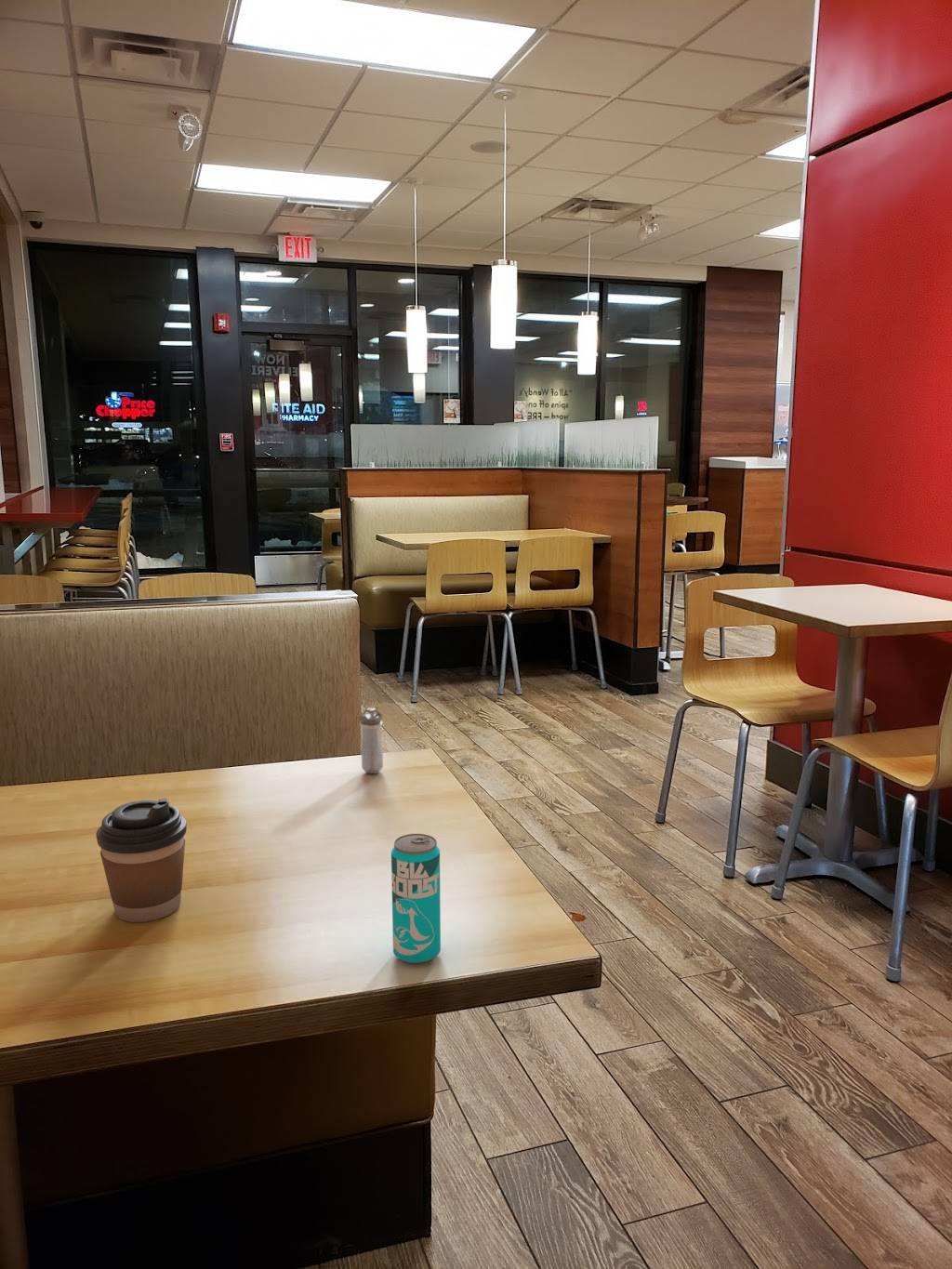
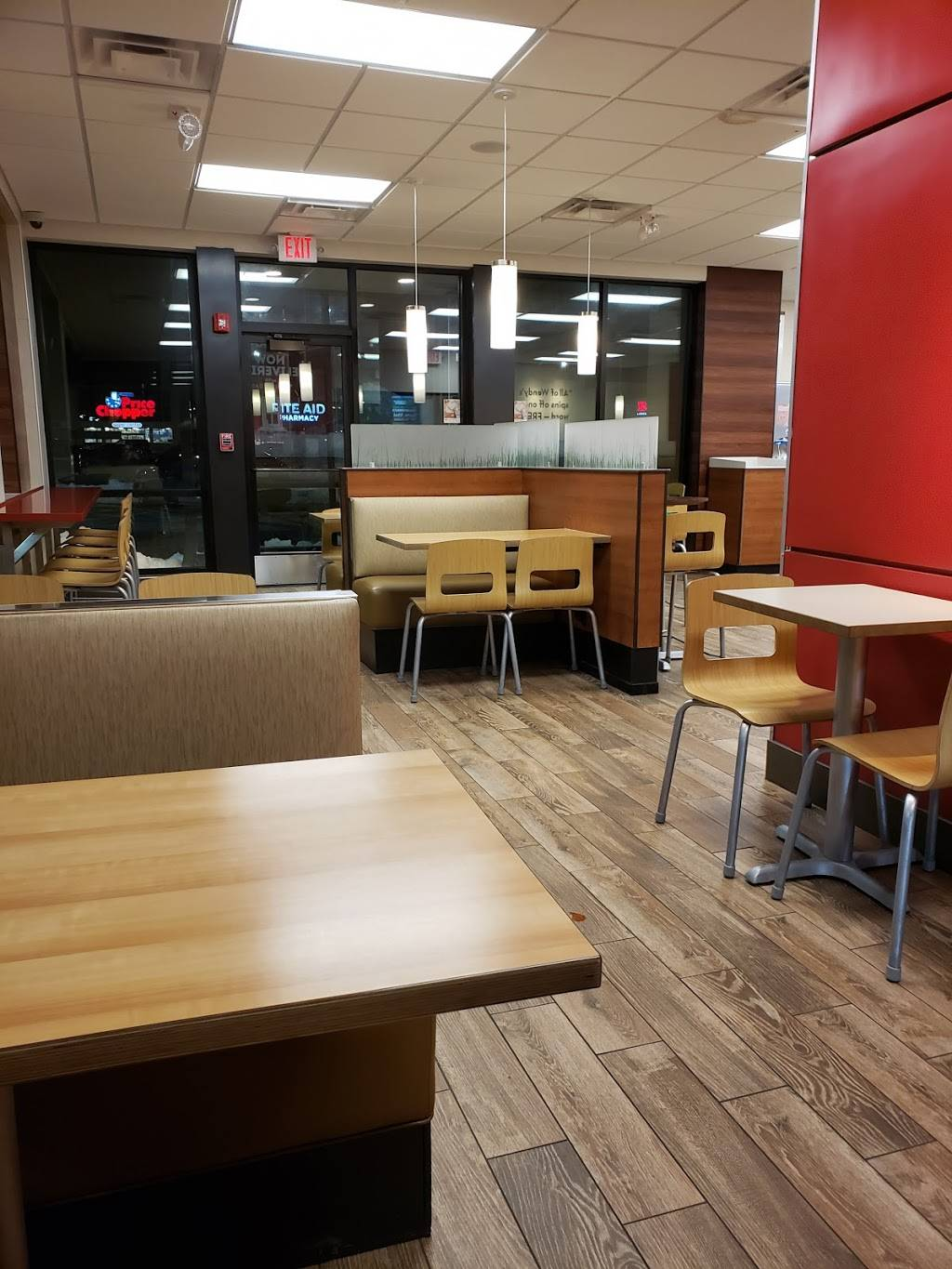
- coffee cup [95,798,188,923]
- beverage can [390,833,442,965]
- shaker [359,707,384,774]
